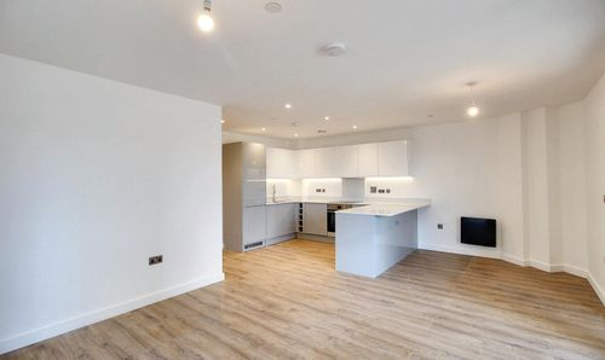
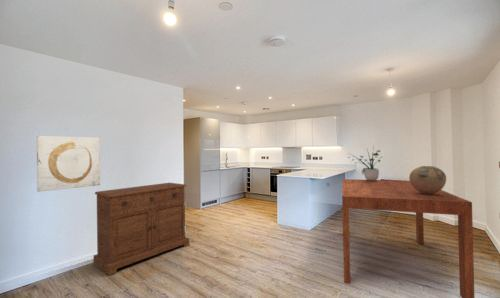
+ potted plant [346,145,382,181]
+ vessel [408,165,447,194]
+ sideboard [92,182,190,276]
+ dining table [341,178,475,298]
+ wall art [36,135,101,192]
